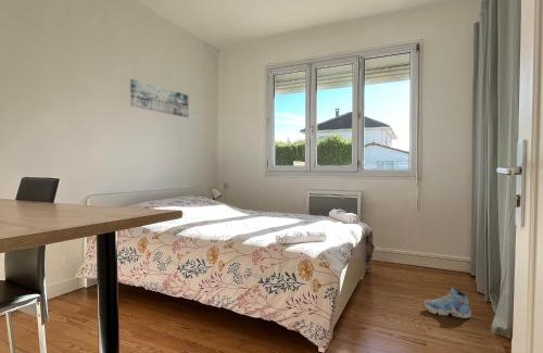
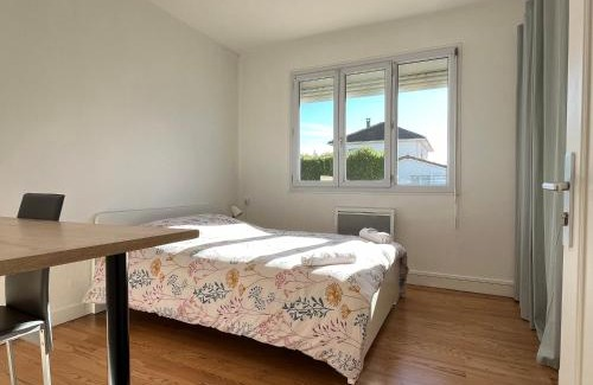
- shoe [424,287,472,319]
- wall art [129,77,189,118]
